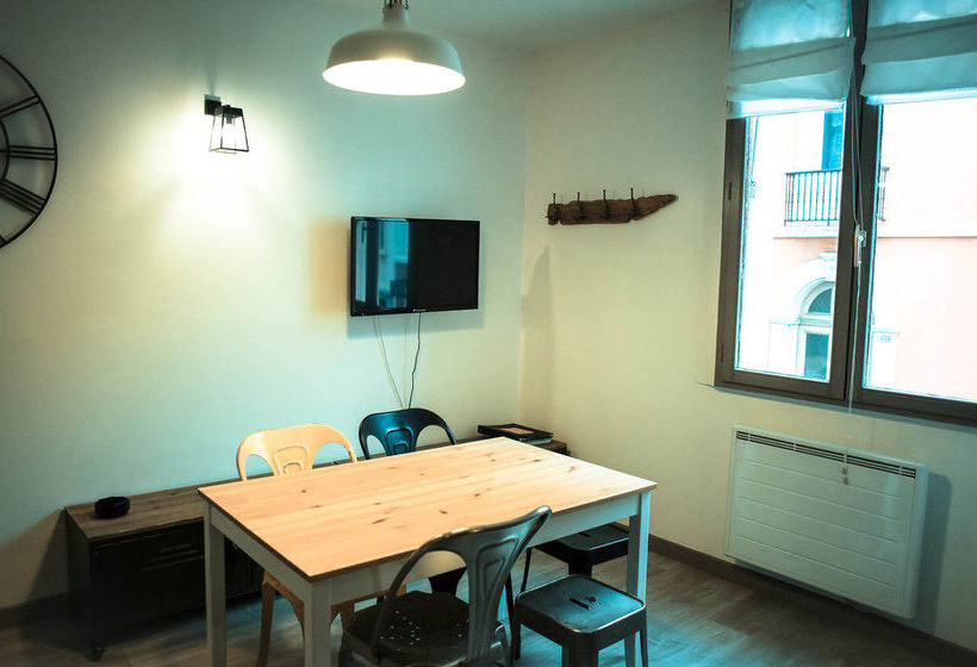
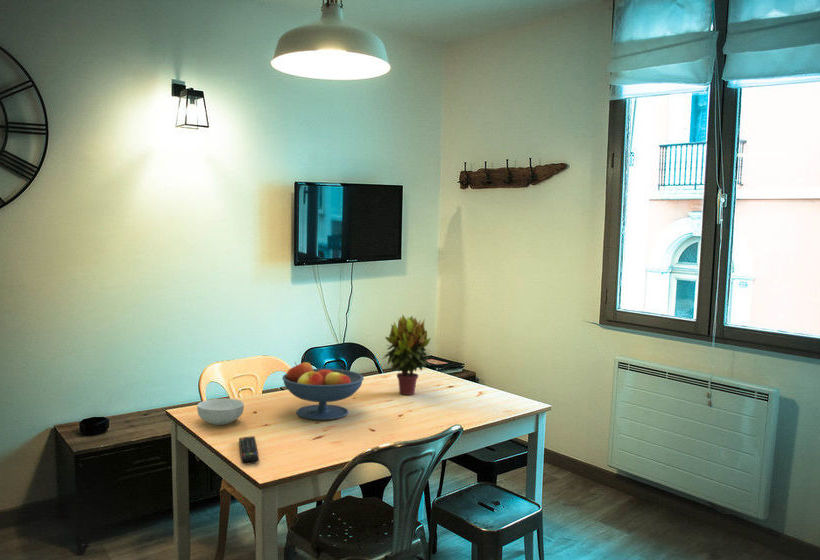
+ remote control [238,435,260,466]
+ potted plant [381,314,432,396]
+ cereal bowl [196,398,245,426]
+ fruit bowl [281,361,365,421]
